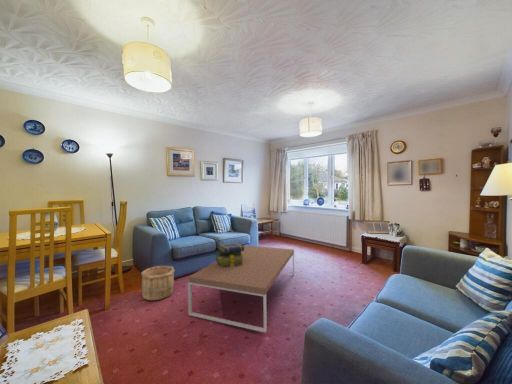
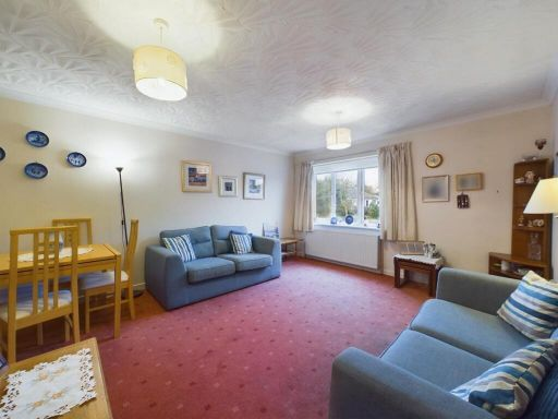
- wooden bucket [140,265,176,302]
- coffee table [187,244,295,333]
- stack of books [215,242,244,268]
